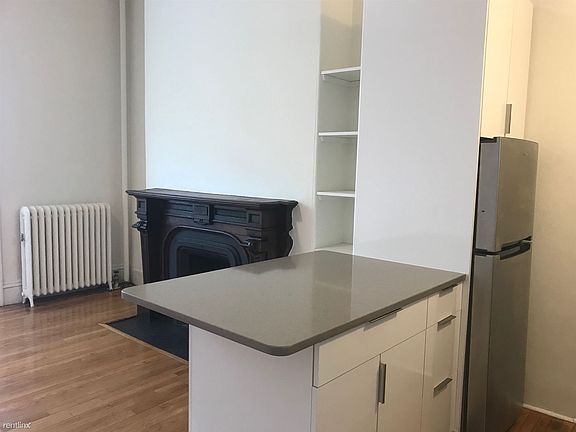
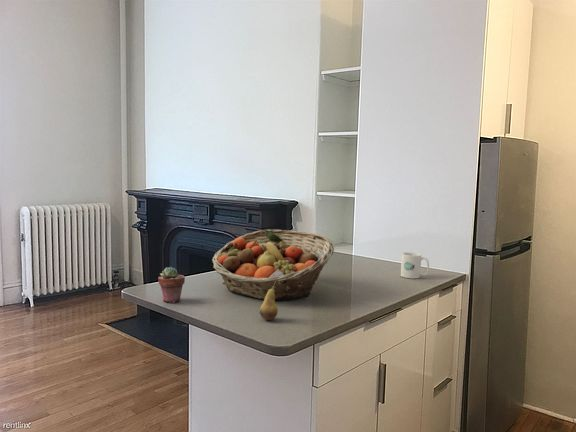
+ fruit [259,281,279,321]
+ potted succulent [158,266,186,304]
+ mug [400,251,430,279]
+ fruit basket [211,229,335,301]
